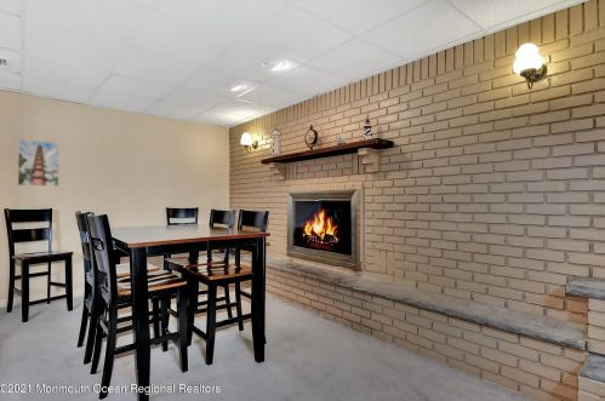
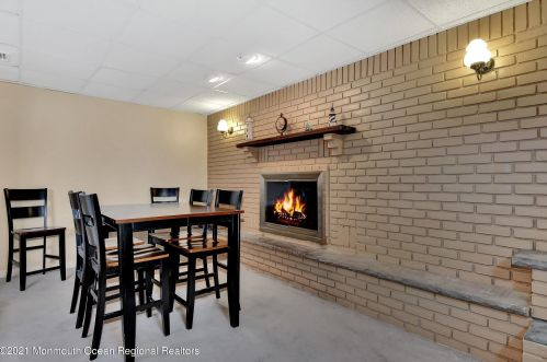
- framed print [17,138,61,188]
